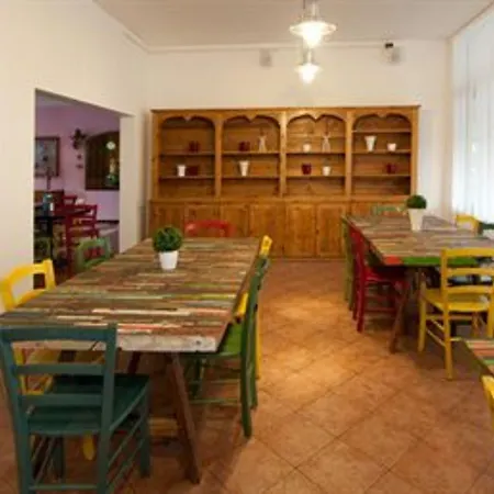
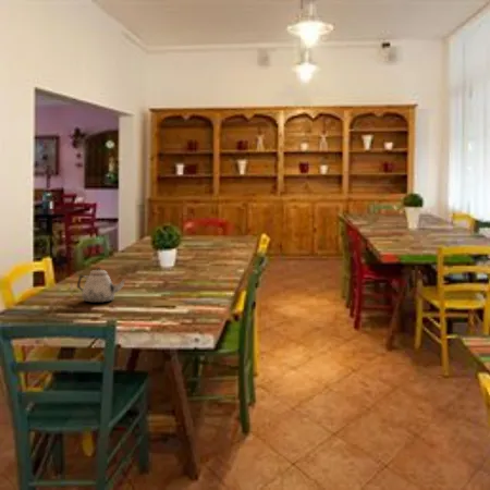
+ teapot [76,267,127,304]
